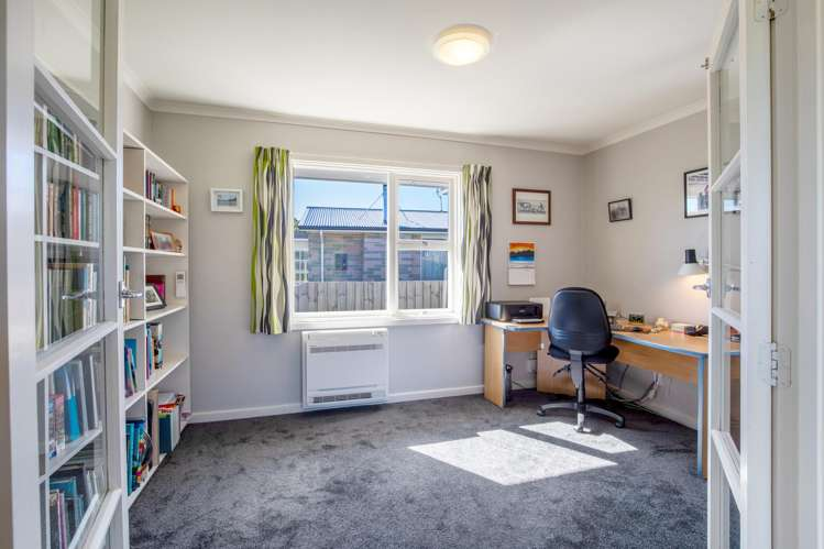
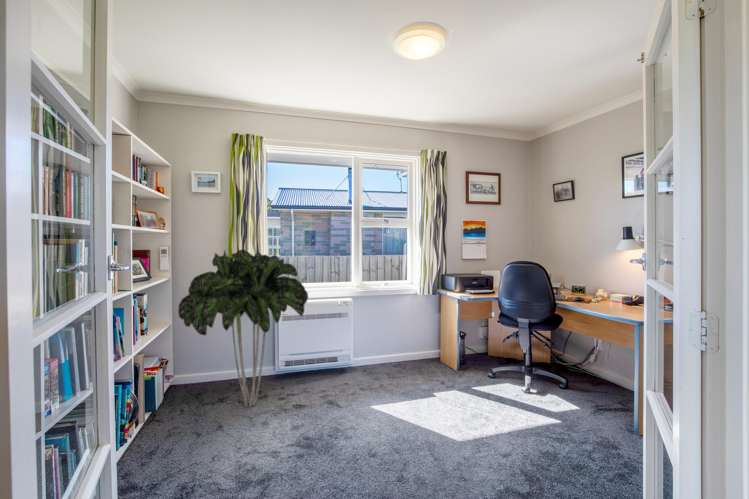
+ indoor plant [177,249,309,408]
